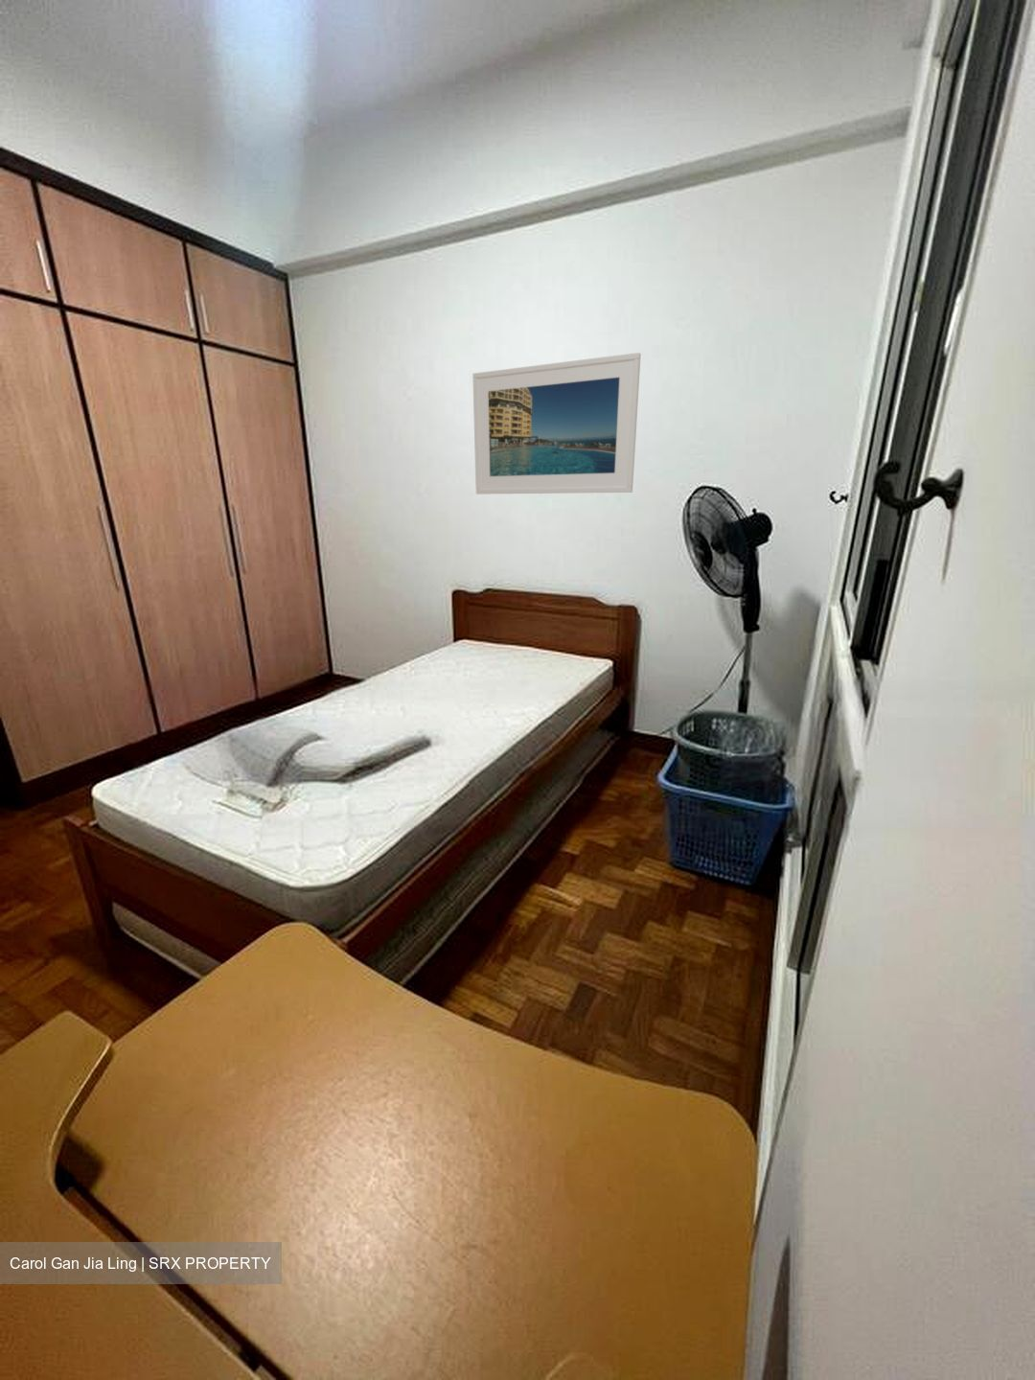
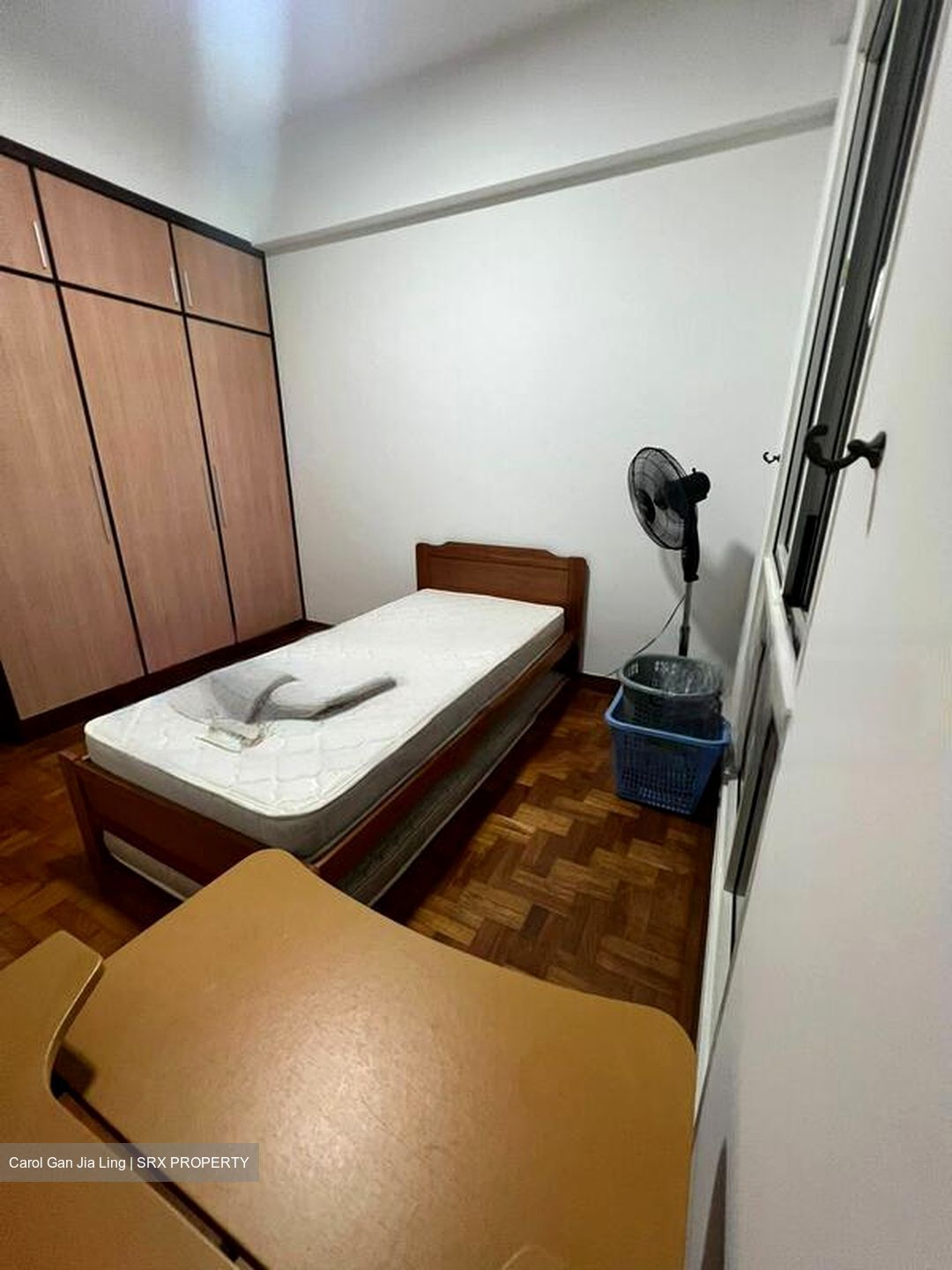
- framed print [472,352,643,495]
